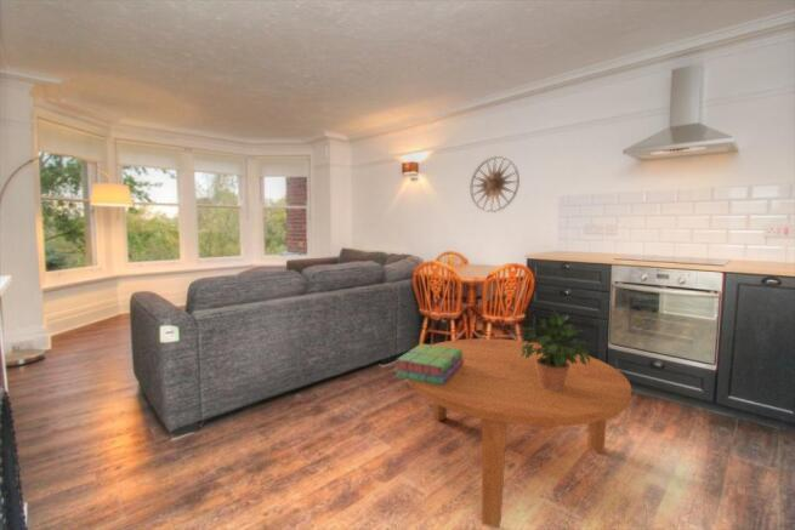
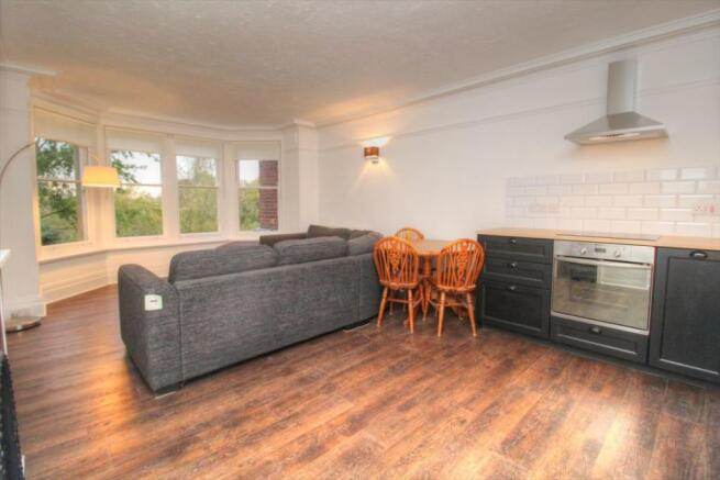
- stack of books [393,342,464,386]
- coffee table [404,337,632,529]
- wall art [469,155,521,213]
- potted plant [521,307,591,391]
